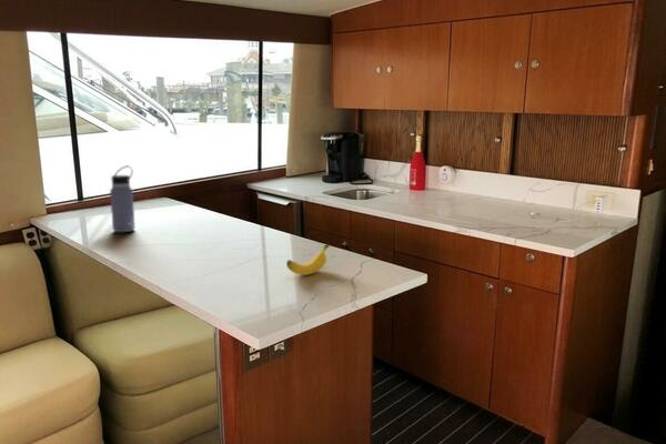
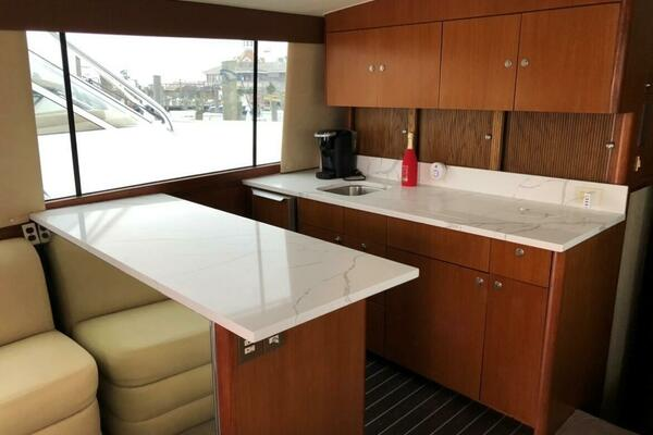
- banana [285,243,331,276]
- water bottle [109,165,137,233]
